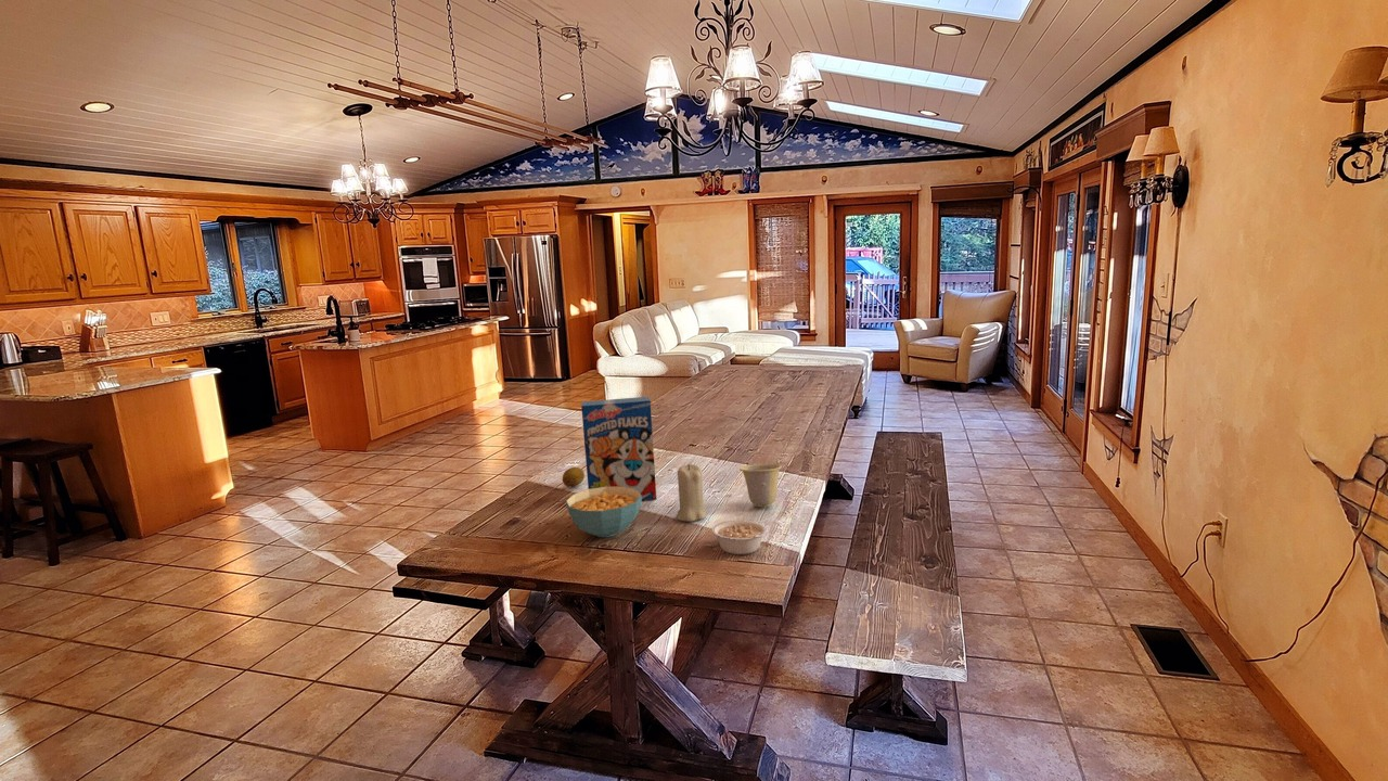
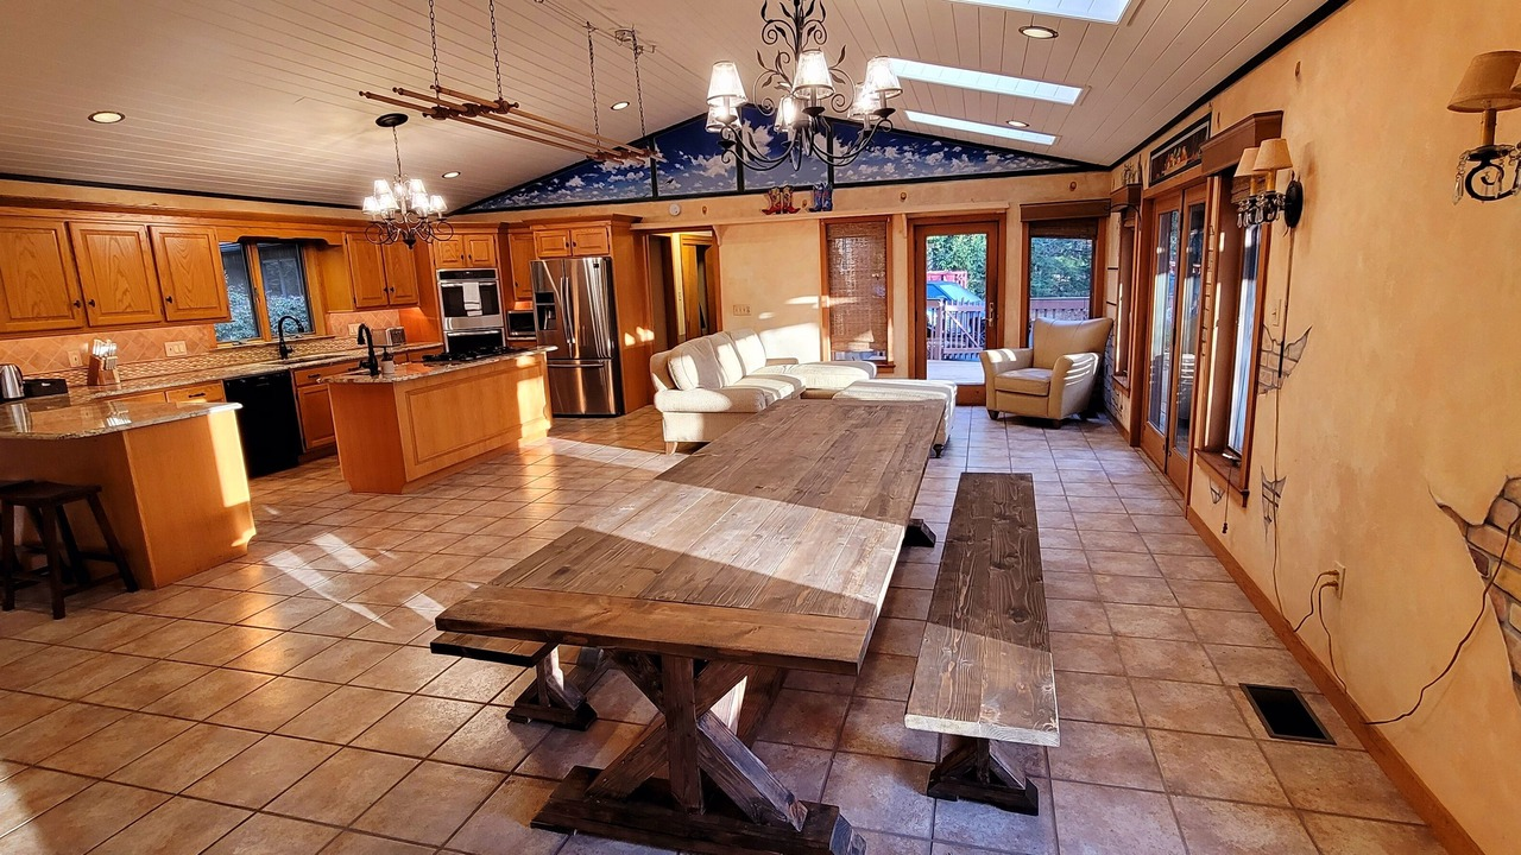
- candle [676,463,707,523]
- cereal bowl [565,486,642,538]
- legume [711,520,768,555]
- cereal box [580,396,657,502]
- fruit [562,466,586,488]
- cup [738,463,783,508]
